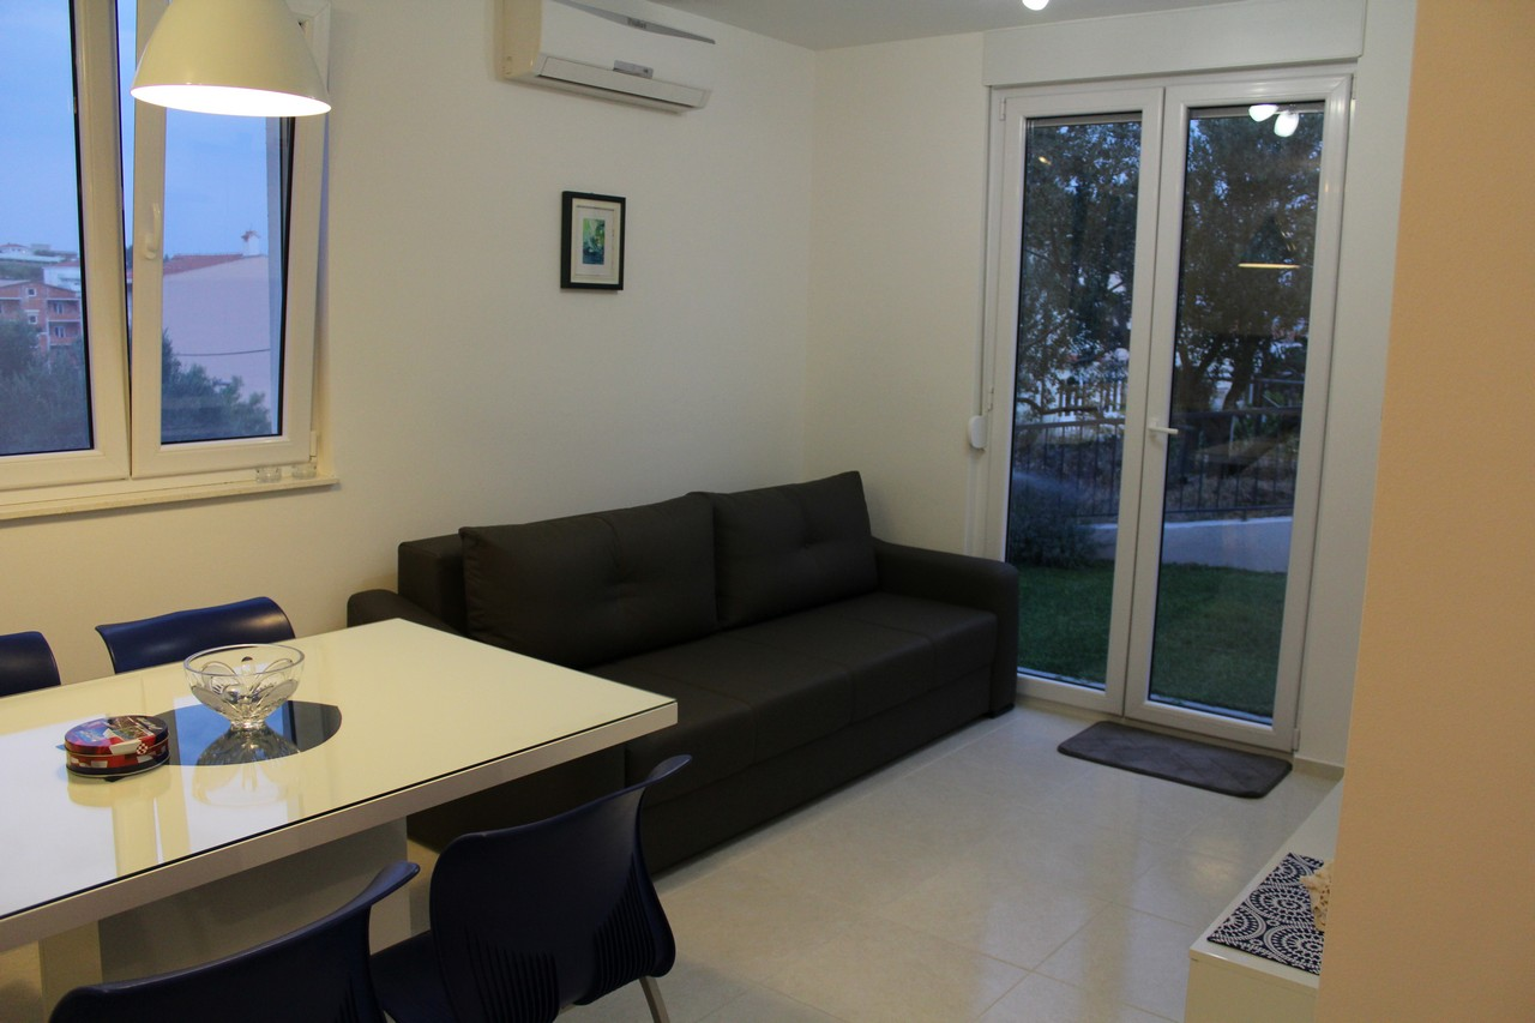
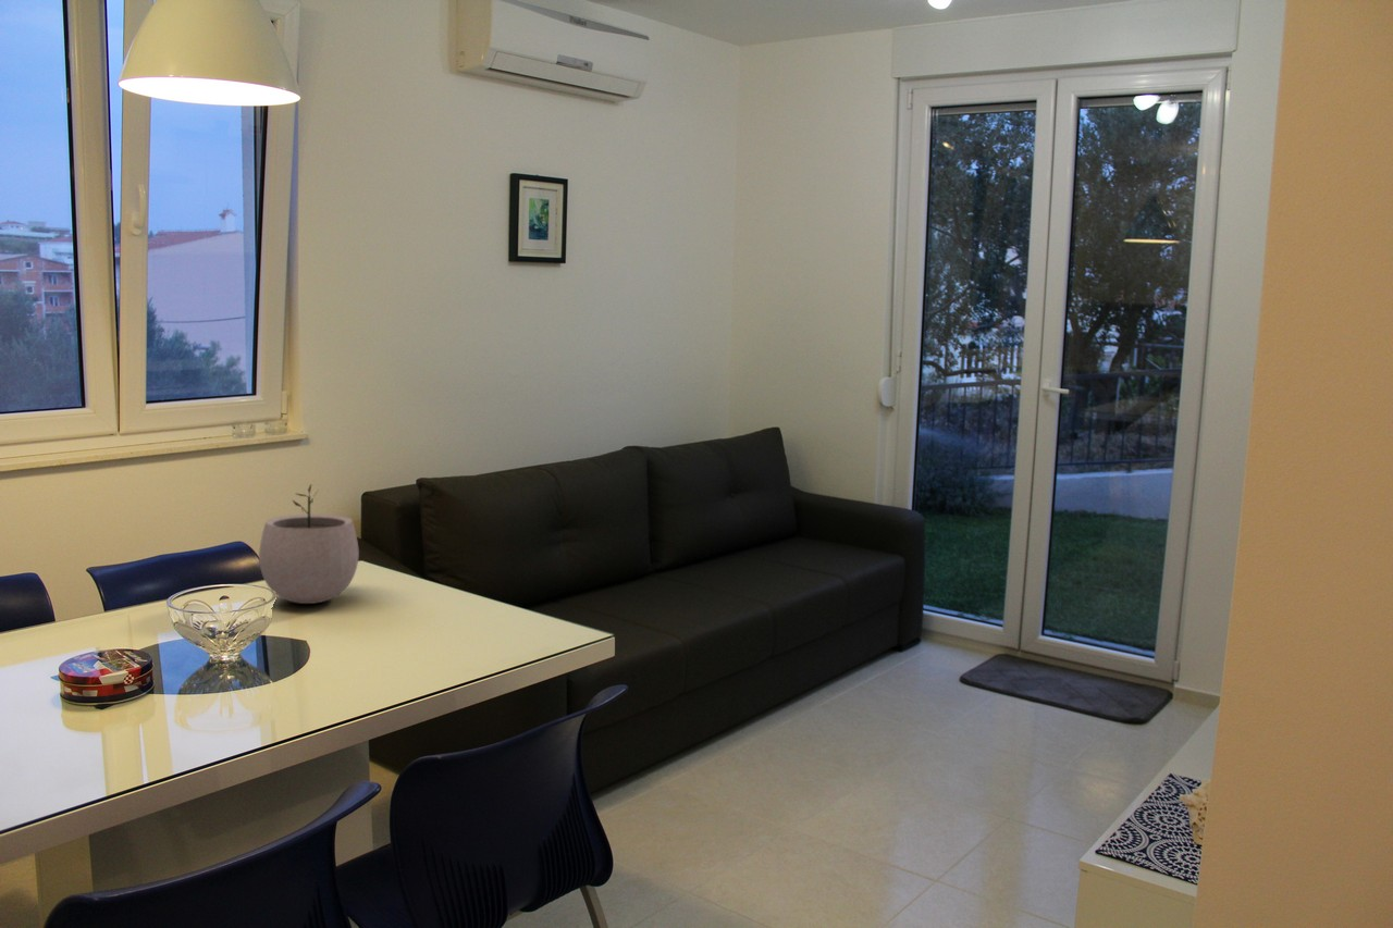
+ plant pot [258,483,360,605]
